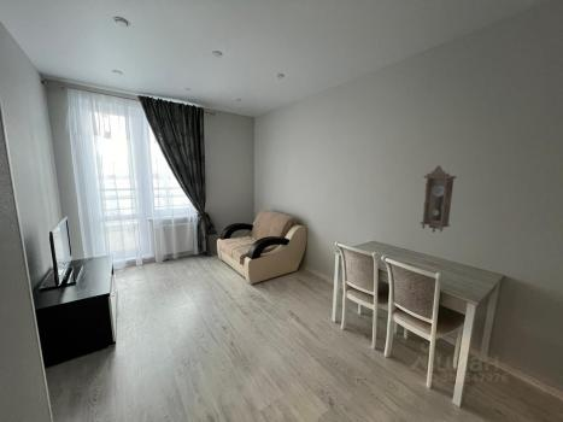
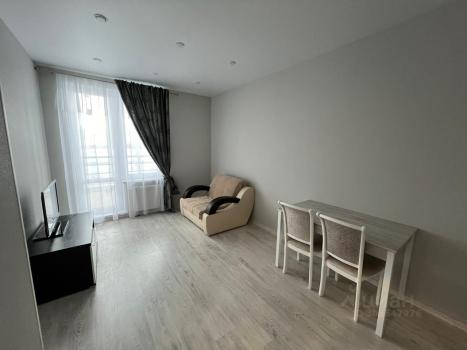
- pendulum clock [418,164,458,234]
